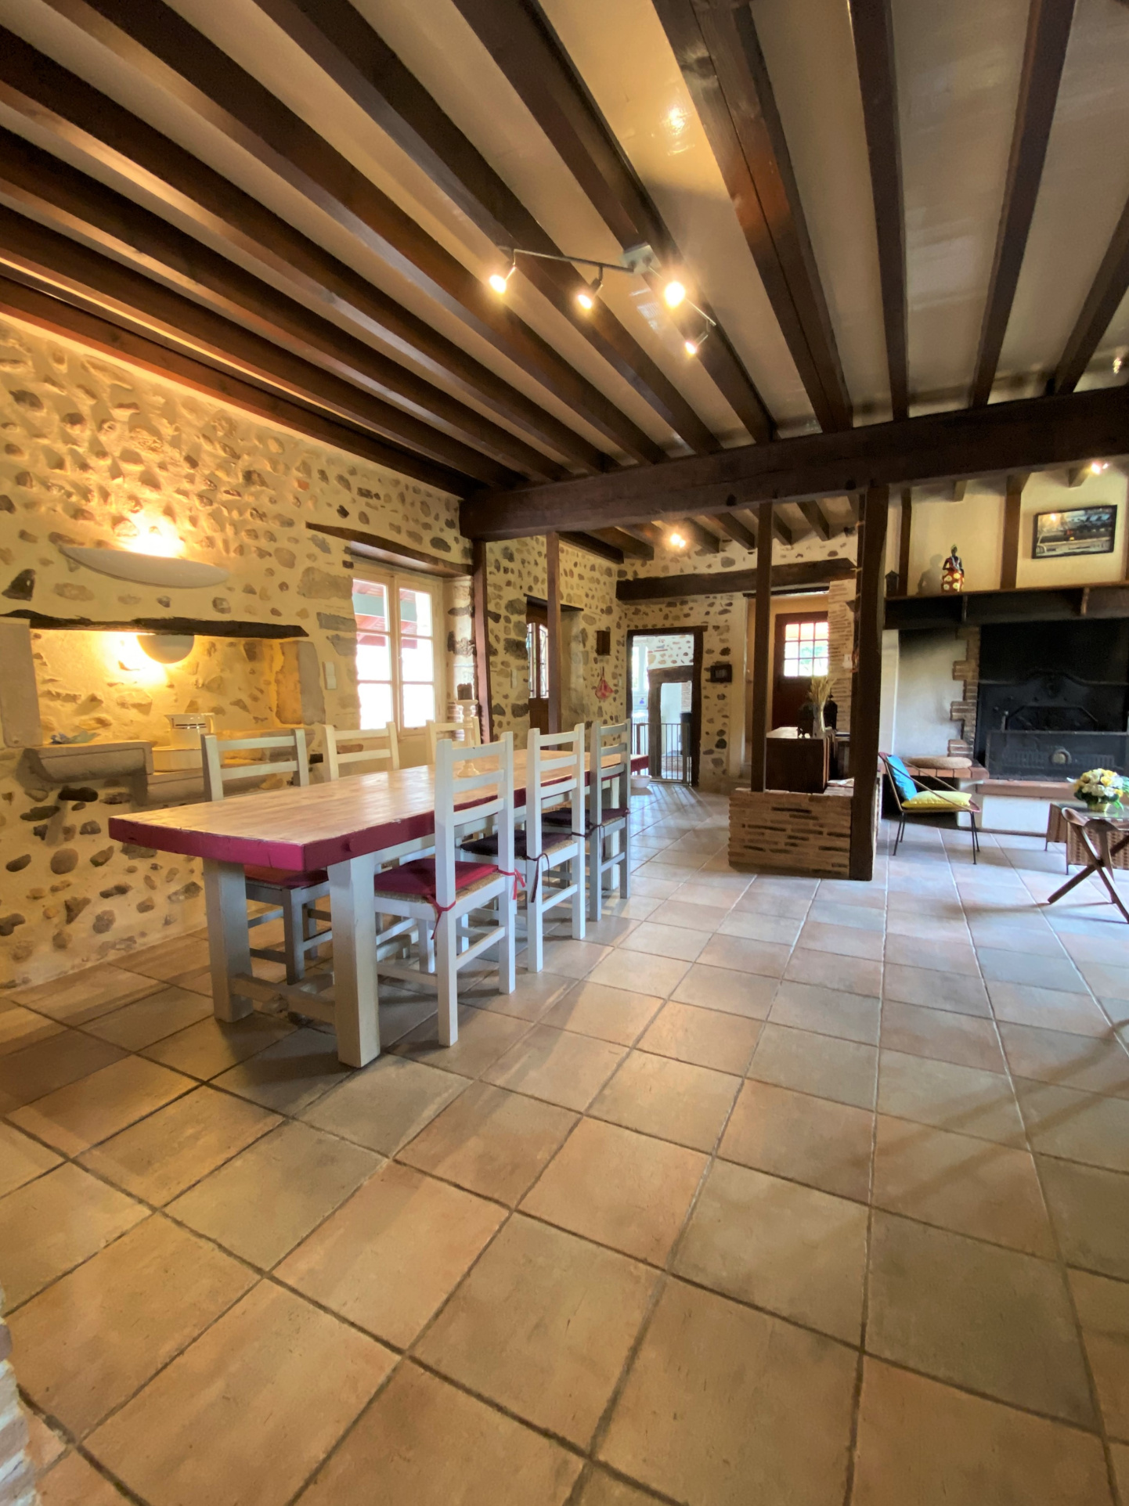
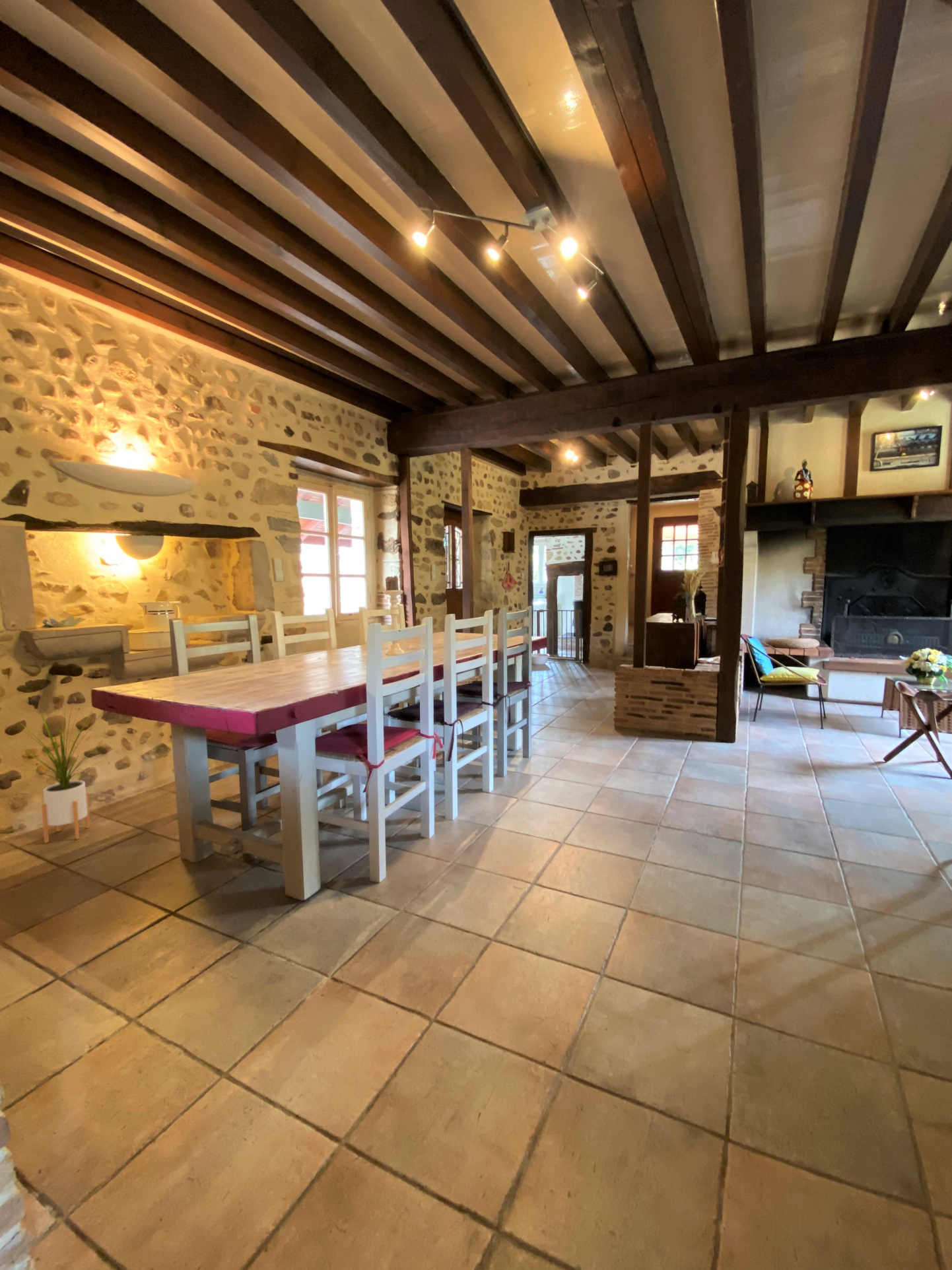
+ house plant [17,703,109,844]
